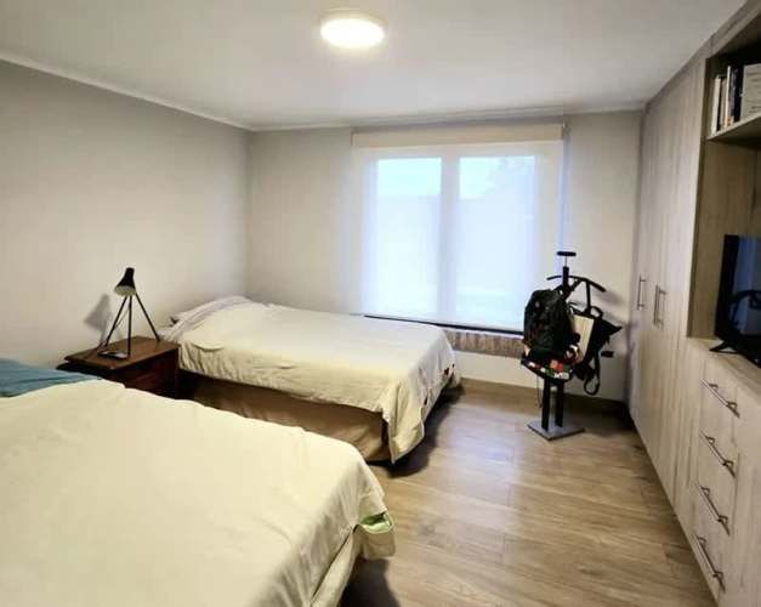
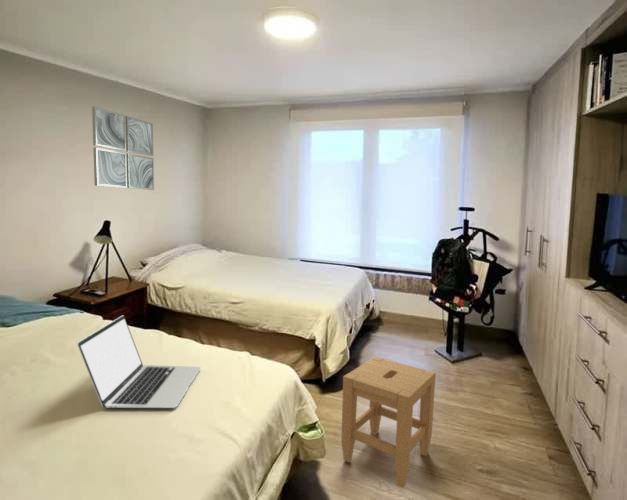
+ wall art [91,105,155,191]
+ laptop [76,315,202,409]
+ stool [340,356,437,489]
